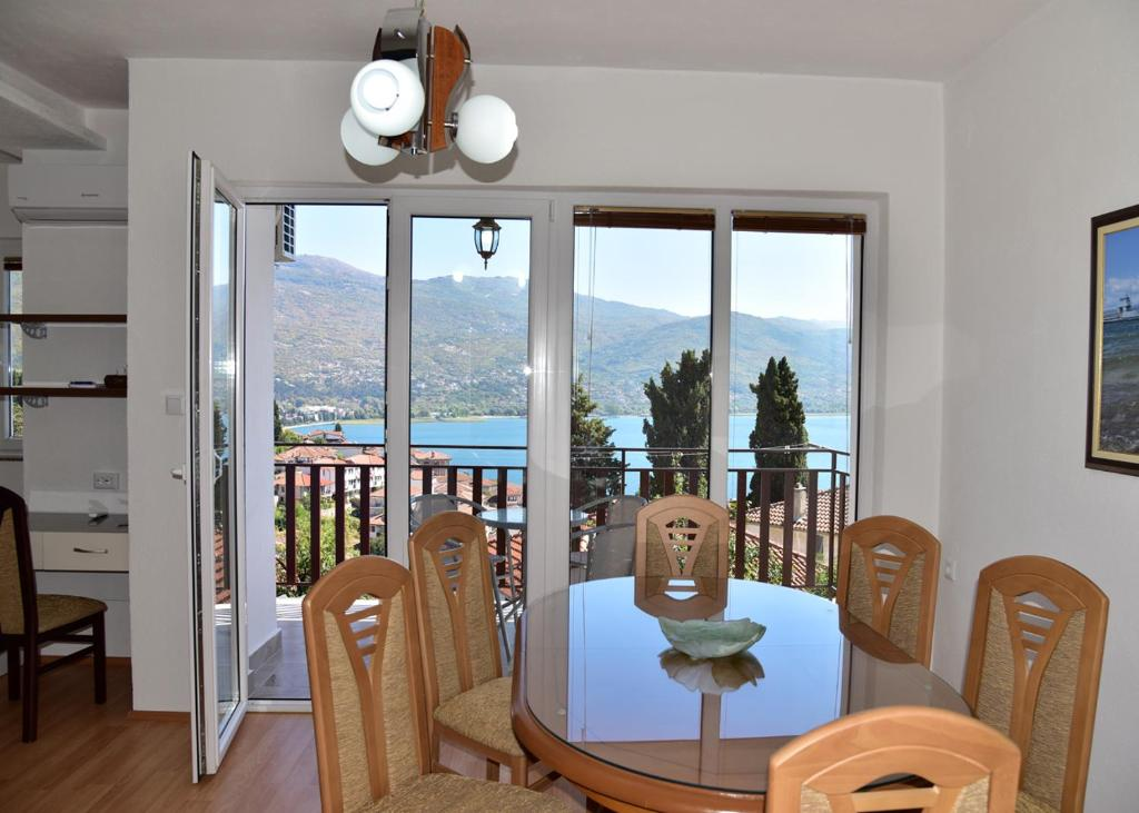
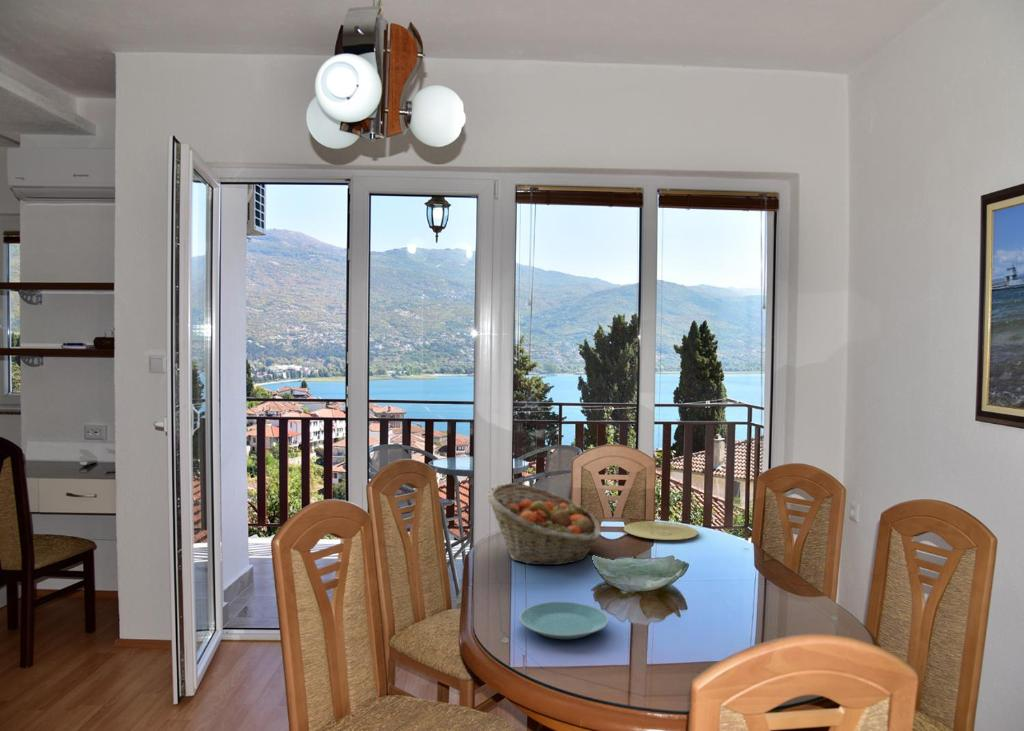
+ fruit basket [486,482,601,566]
+ plate [623,520,699,541]
+ plate [519,601,609,640]
